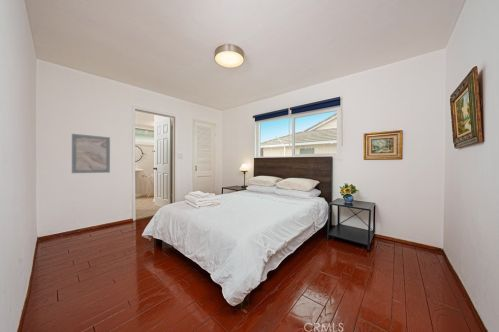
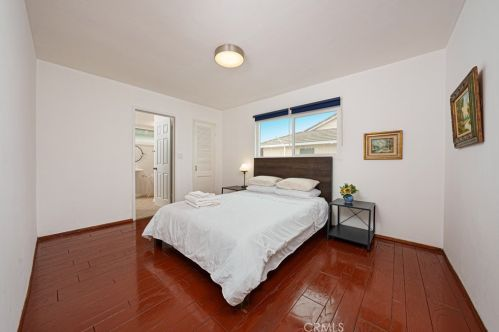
- wall art [71,133,111,174]
